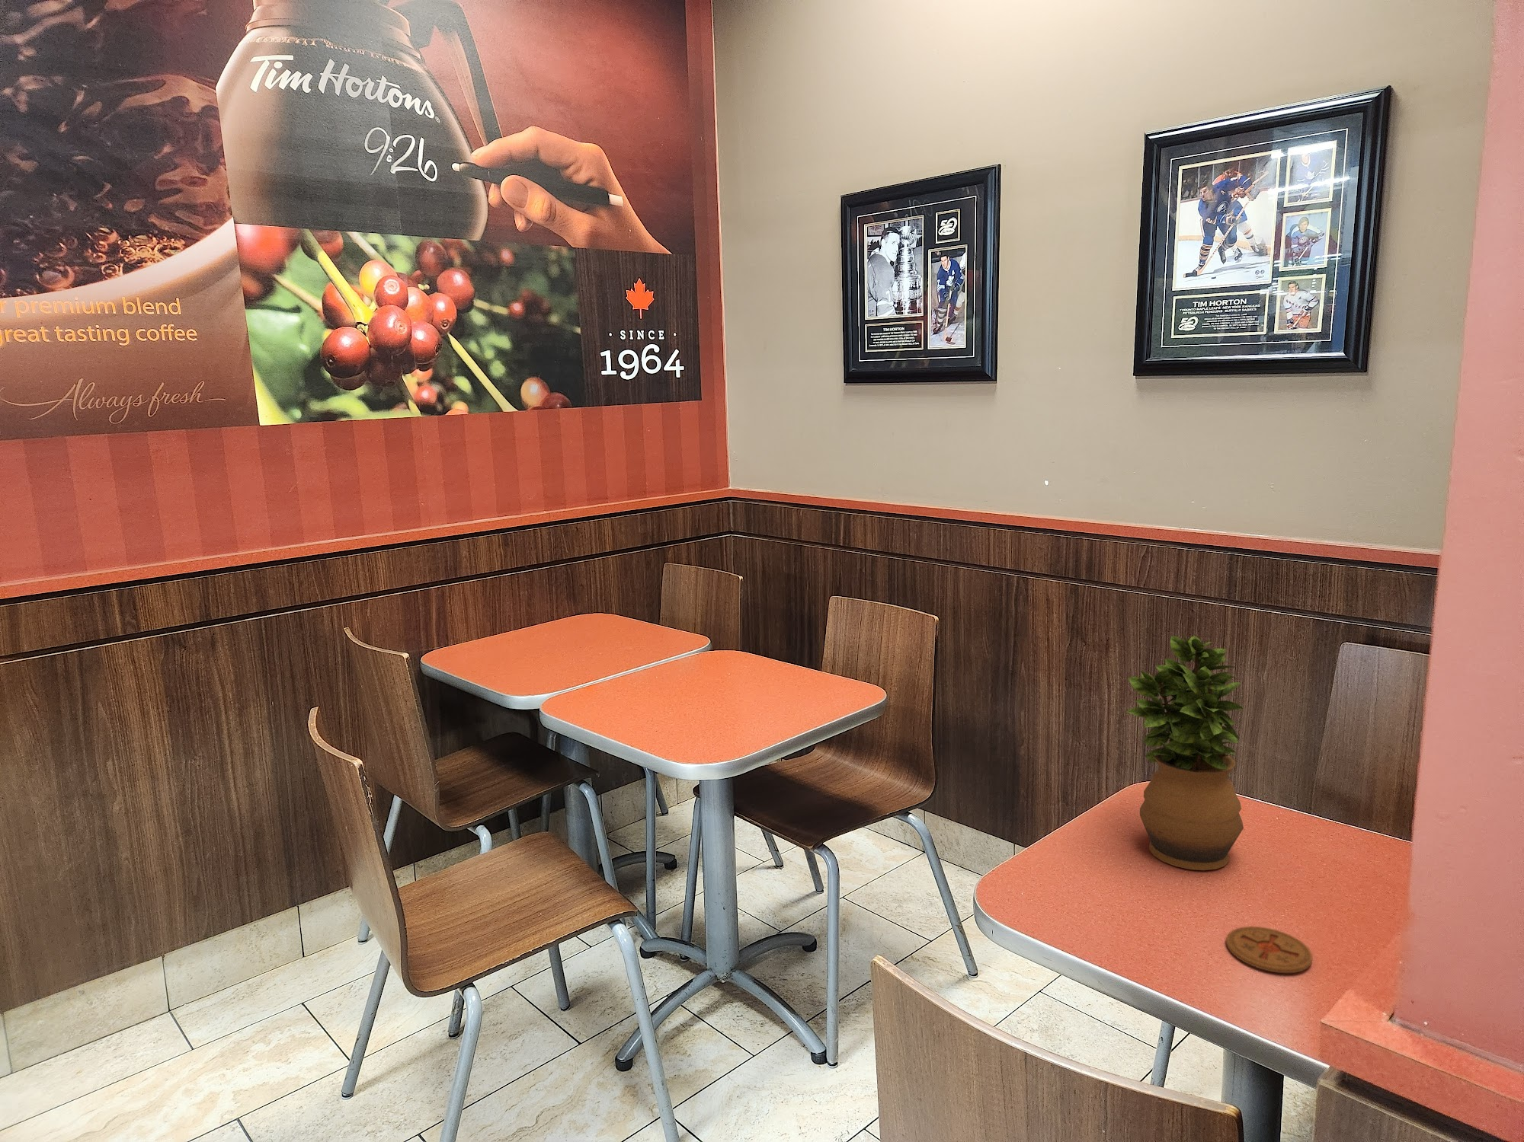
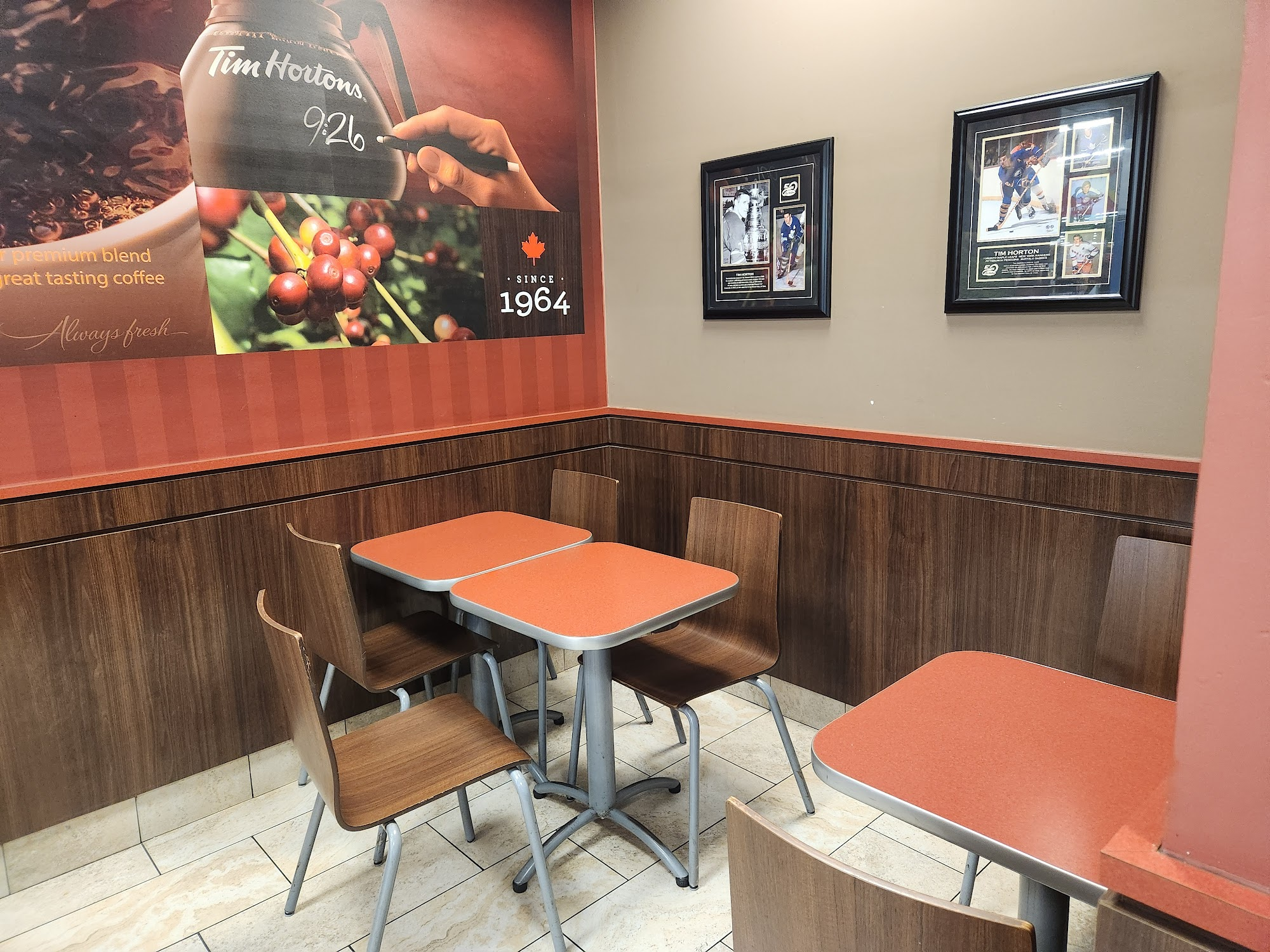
- potted plant [1126,632,1244,871]
- coaster [1225,926,1313,974]
